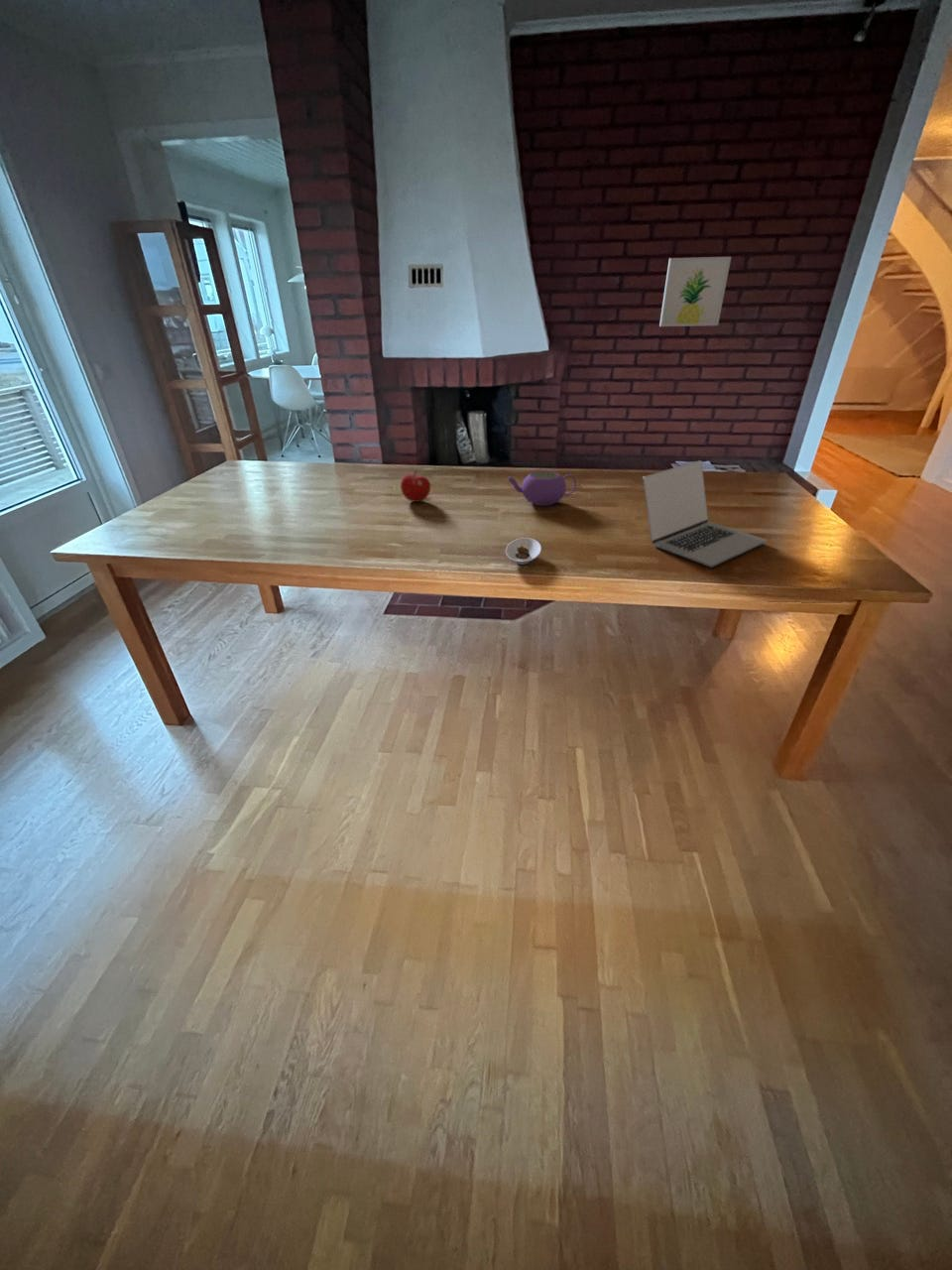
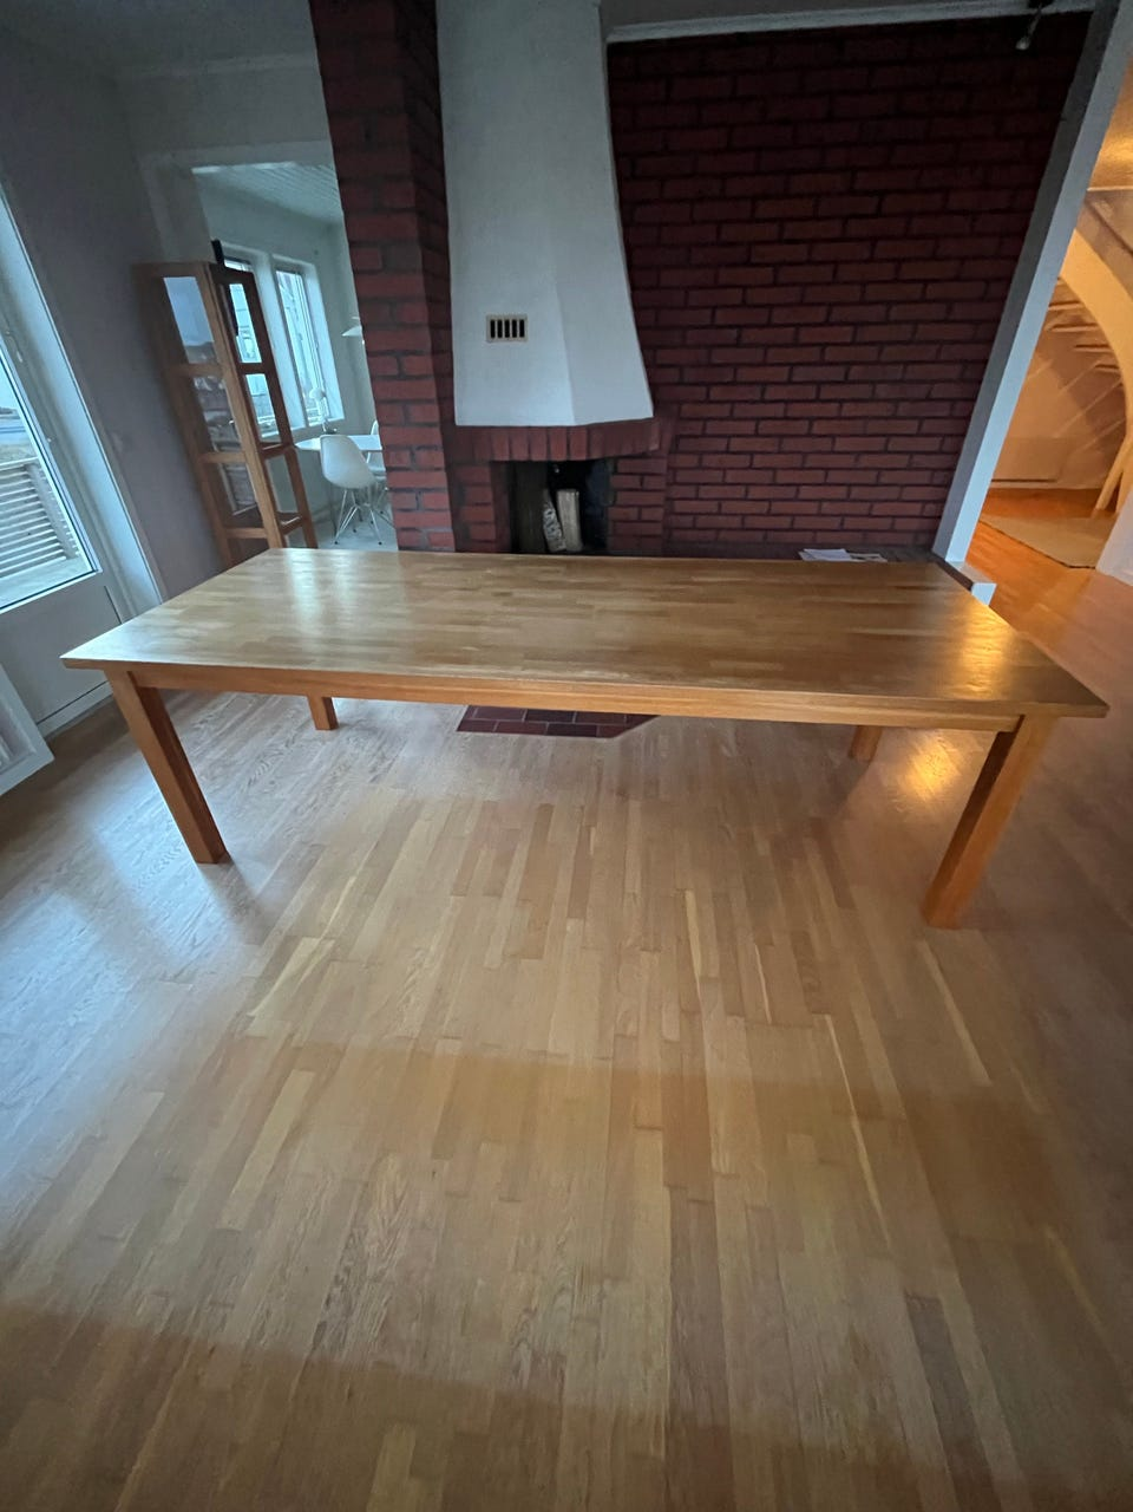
- saucer [505,537,542,566]
- teapot [507,470,577,507]
- fruit [400,469,431,503]
- laptop [642,459,768,569]
- wall art [658,256,732,327]
